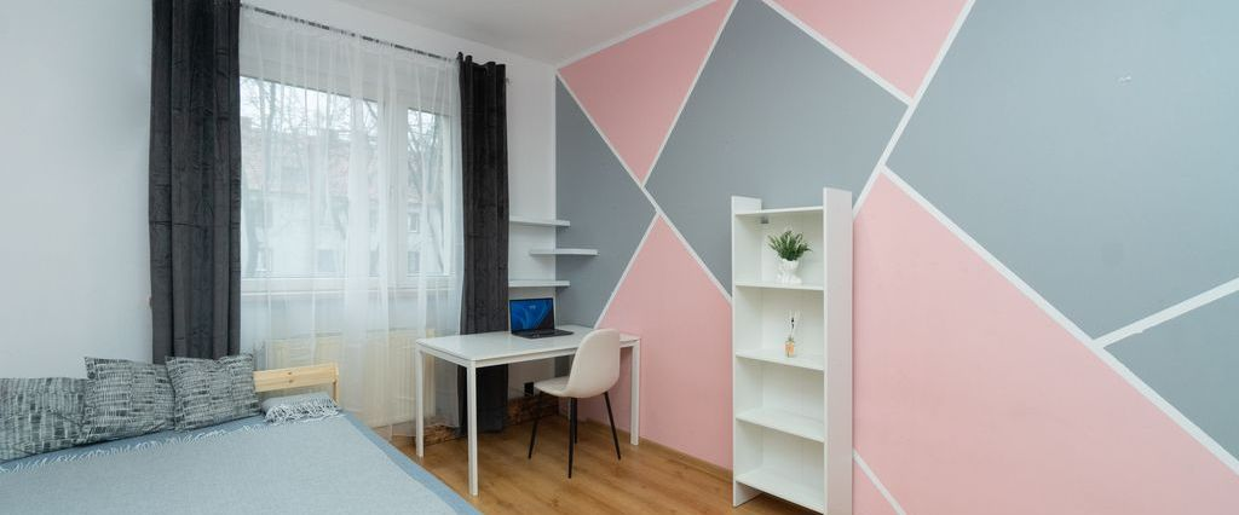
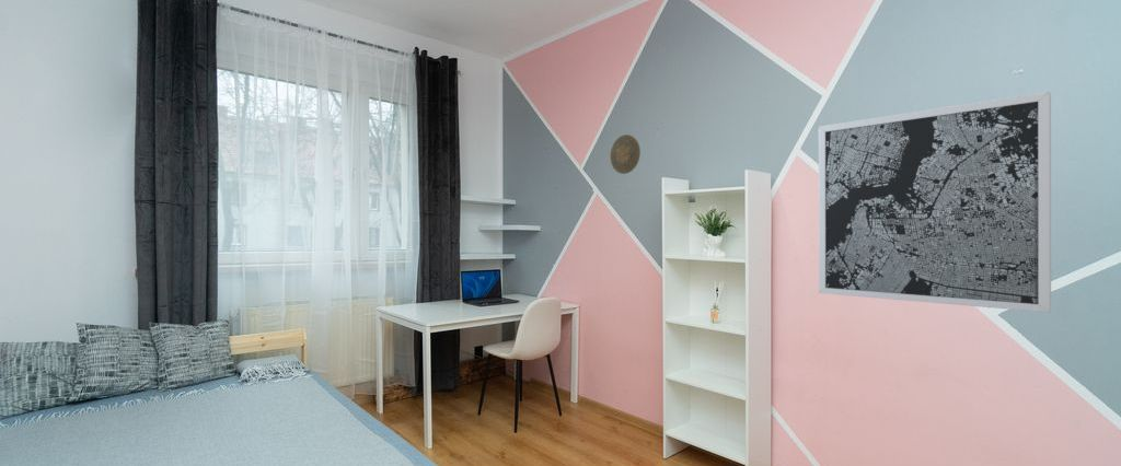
+ wall art [818,91,1052,314]
+ decorative plate [610,133,642,175]
